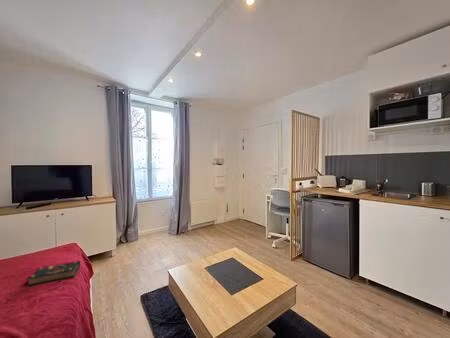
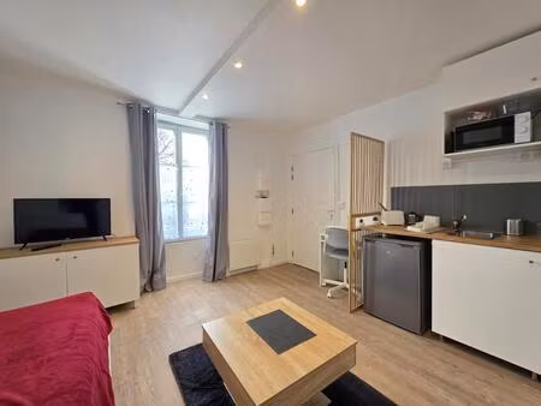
- book [23,260,81,287]
